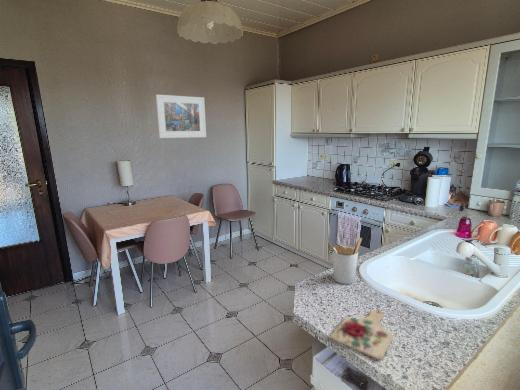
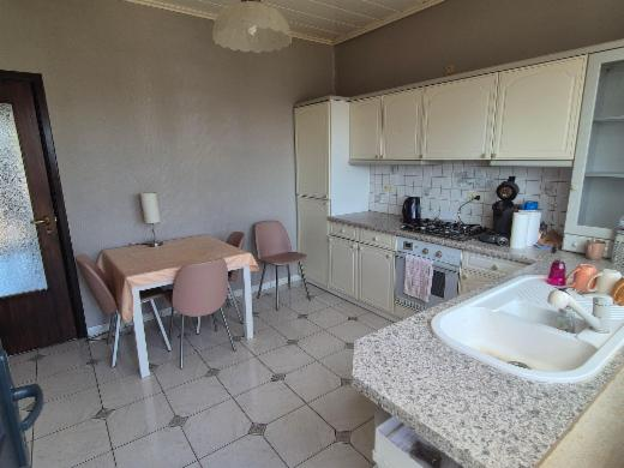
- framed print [155,94,207,139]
- cutting board [330,309,394,361]
- utensil holder [327,237,363,285]
